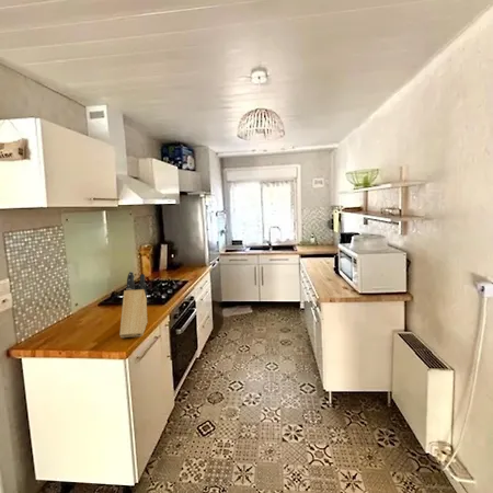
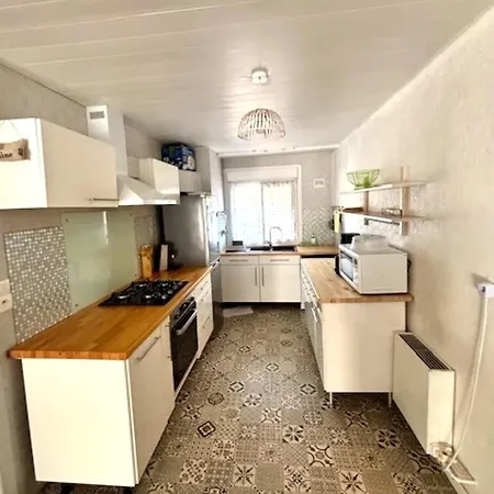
- knife block [118,271,149,339]
